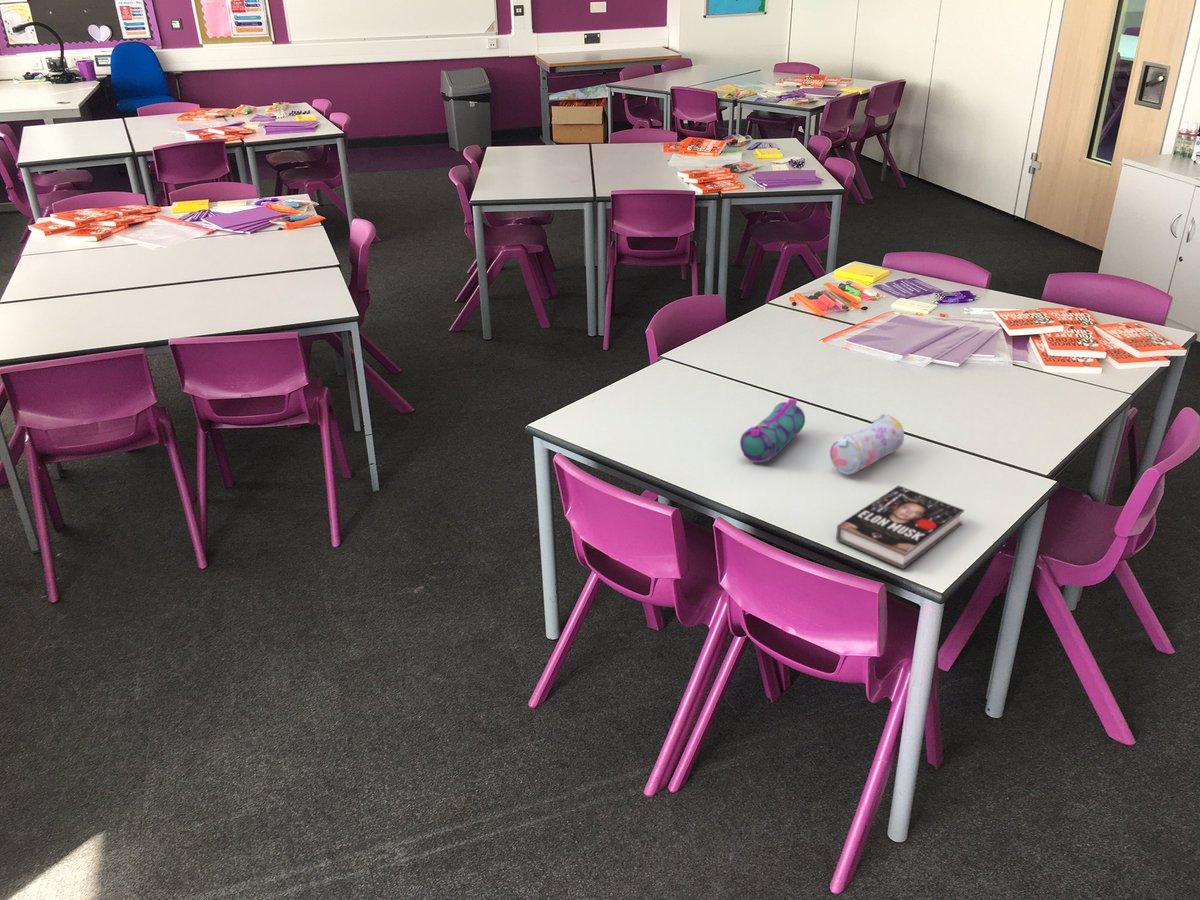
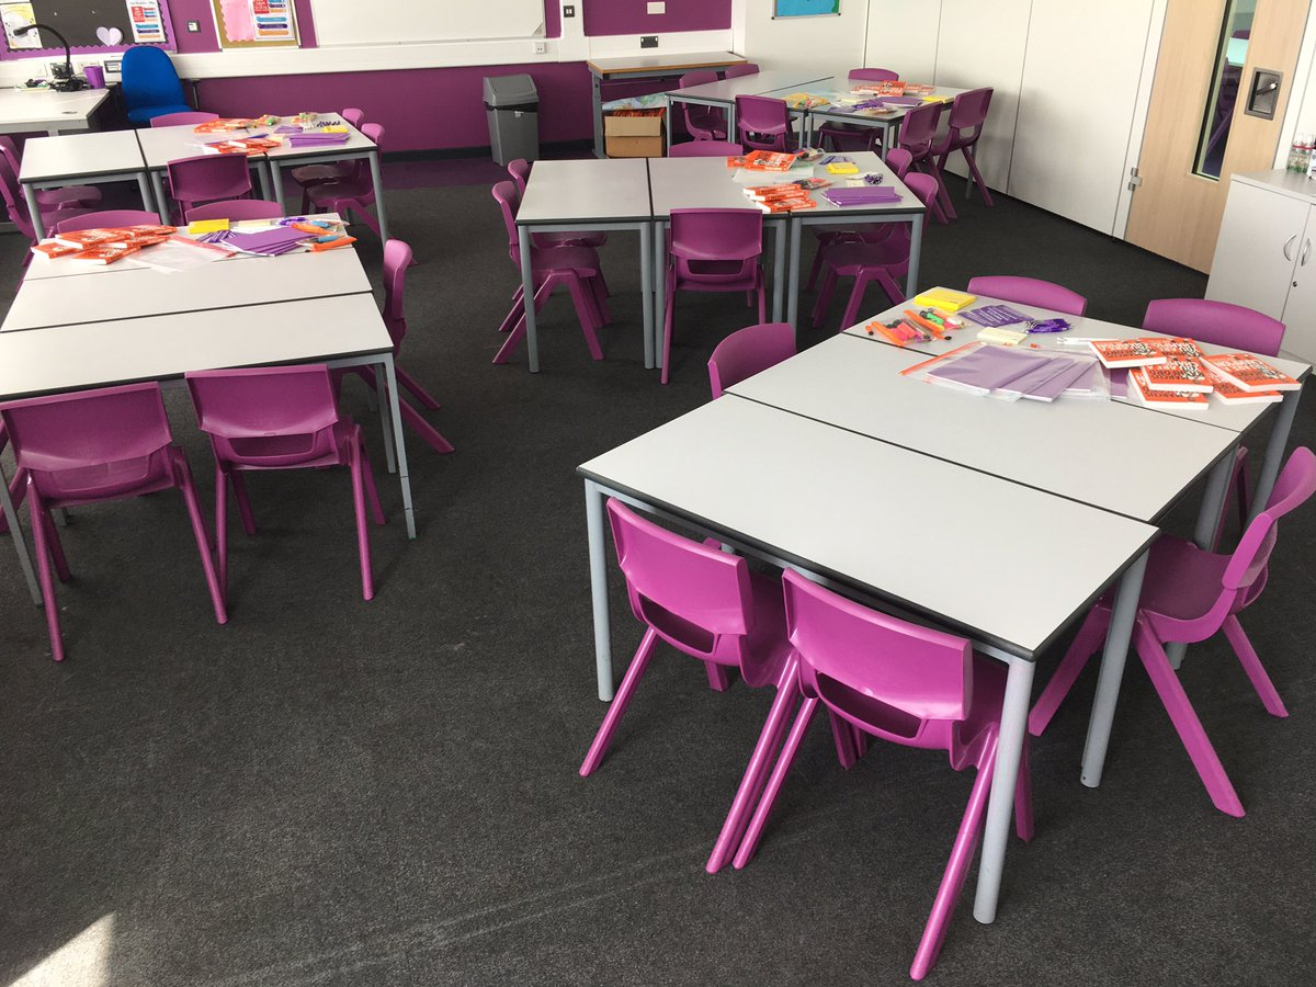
- pencil case [739,397,806,464]
- pencil case [829,413,905,476]
- book [835,484,965,570]
